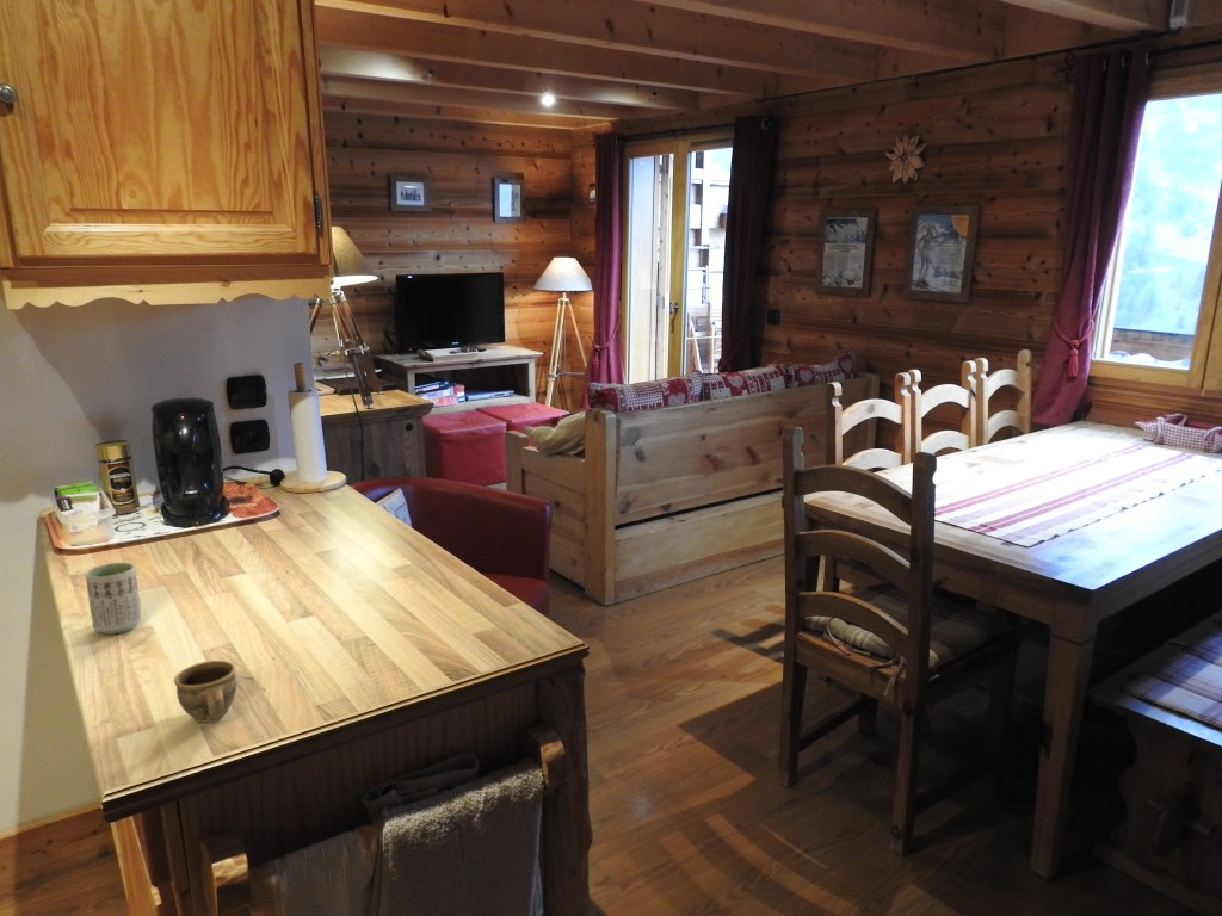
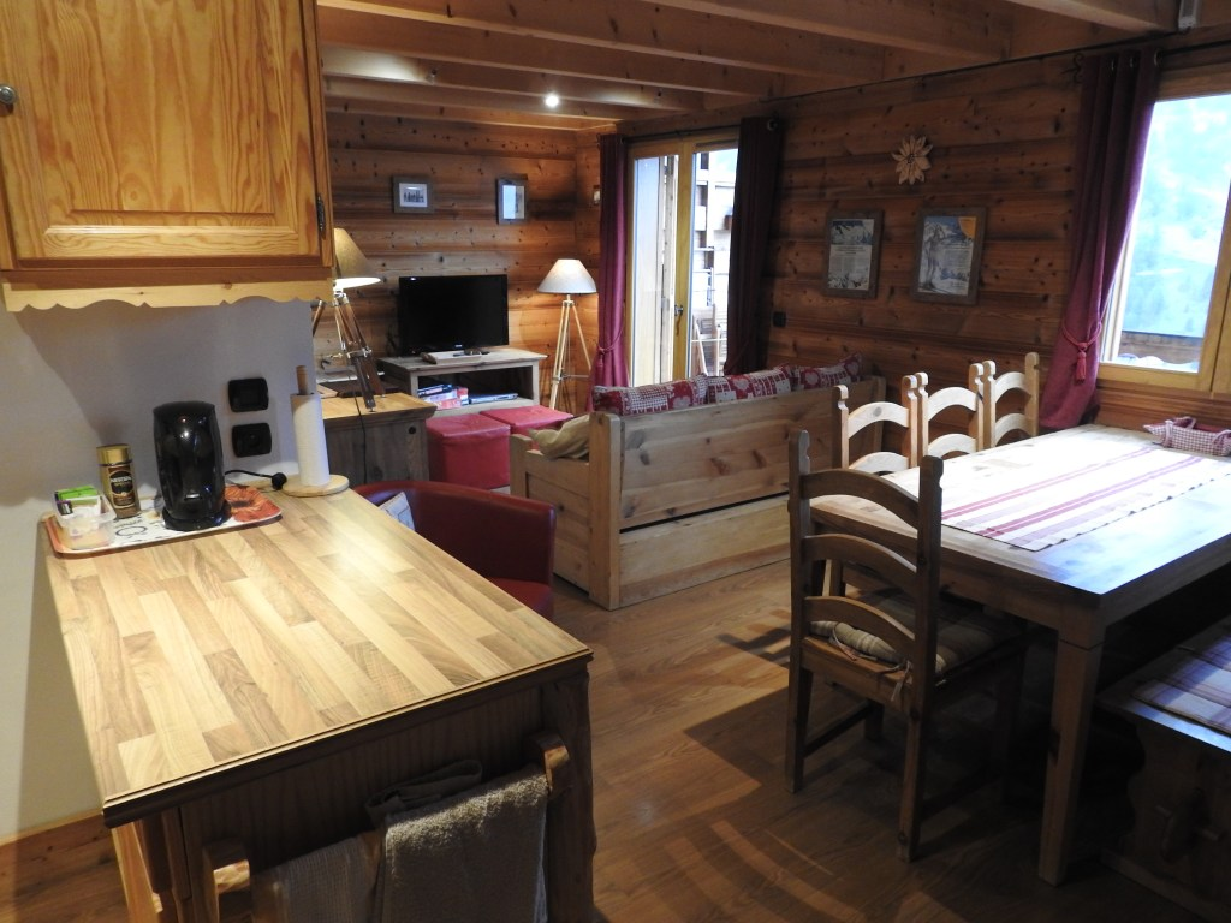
- cup [173,660,237,724]
- cup [84,562,142,635]
